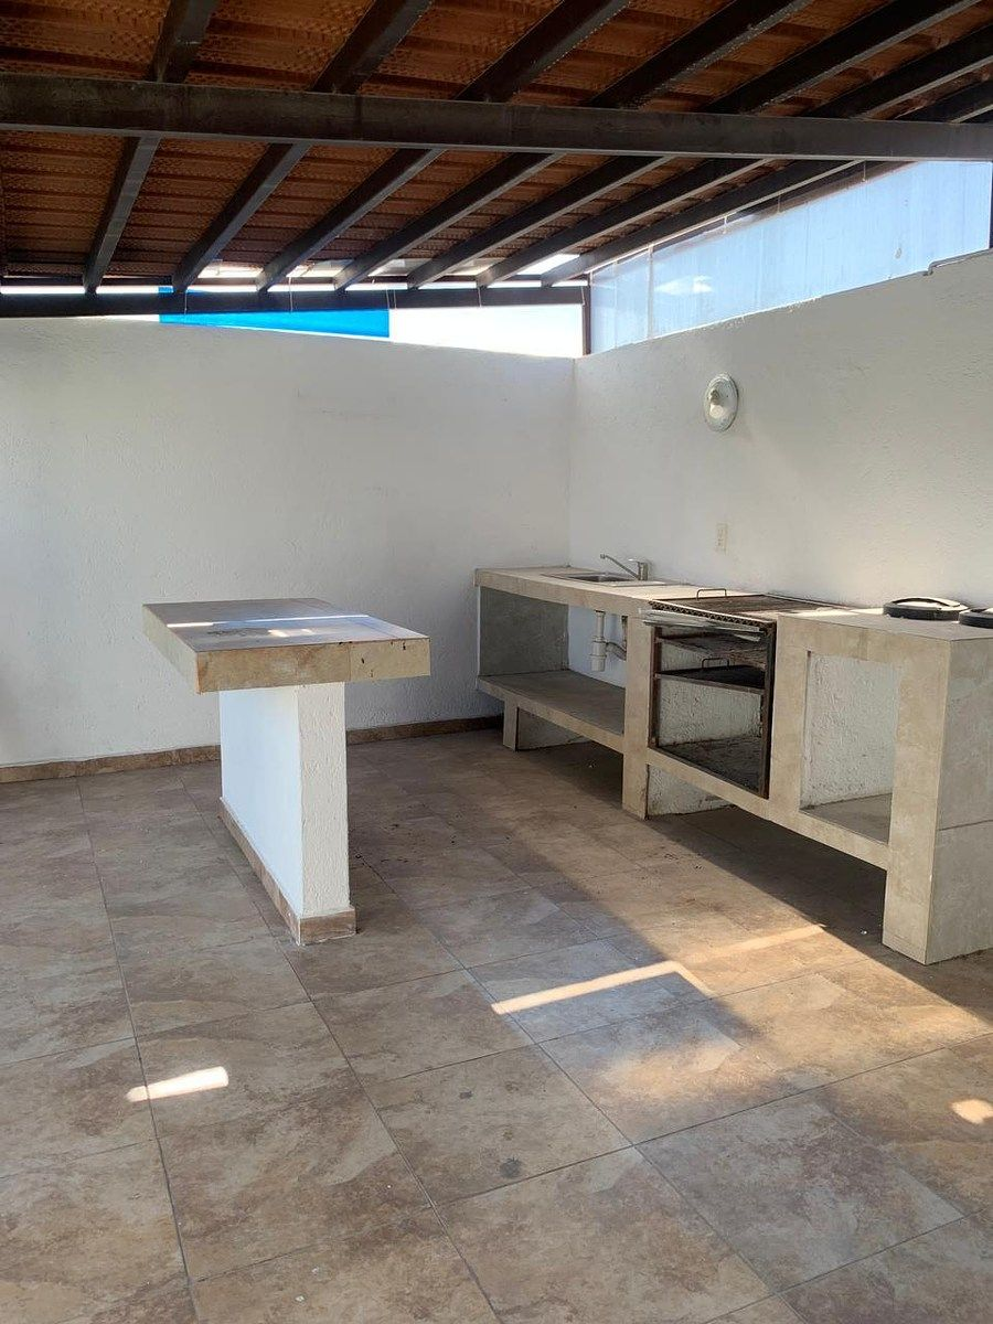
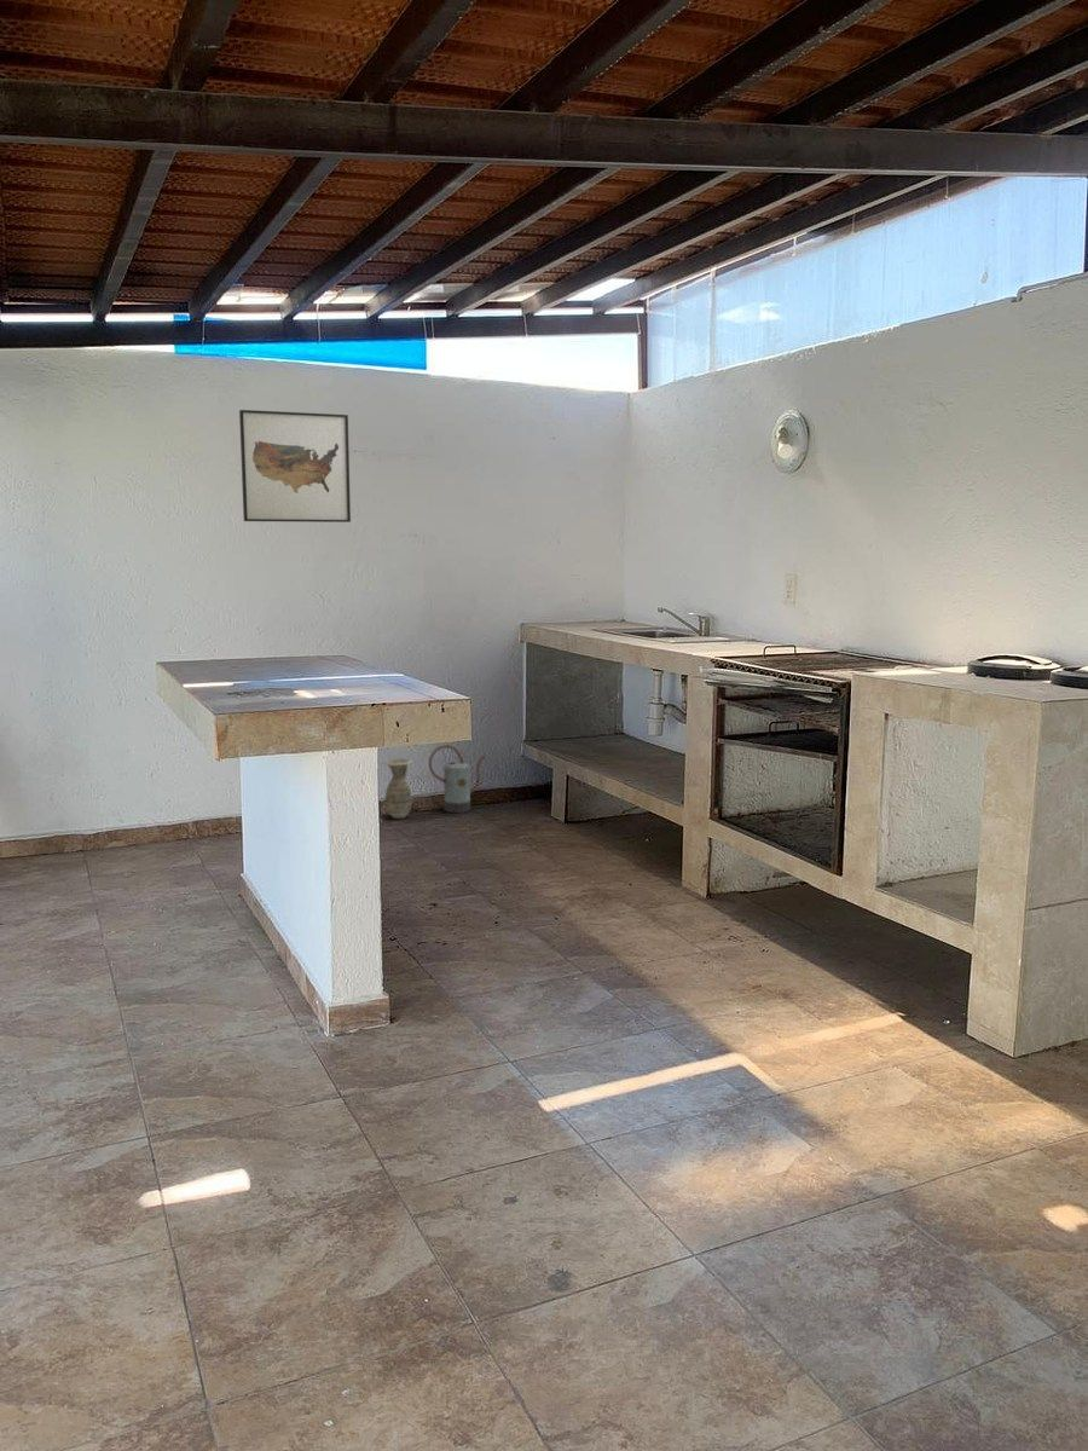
+ wall art [238,409,352,524]
+ watering can [428,744,486,814]
+ ceramic jug [381,757,413,820]
